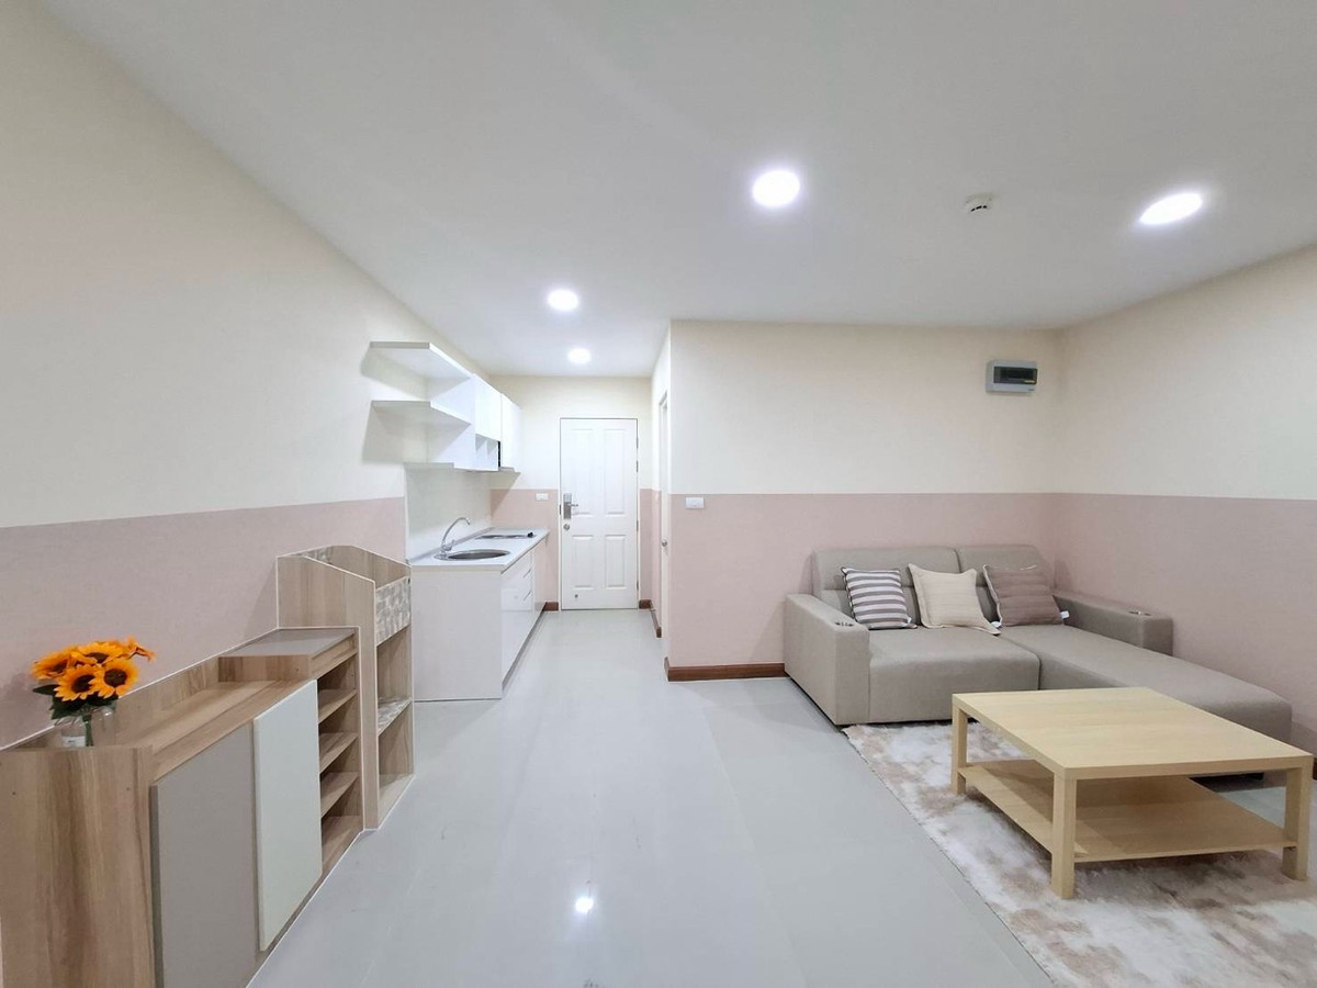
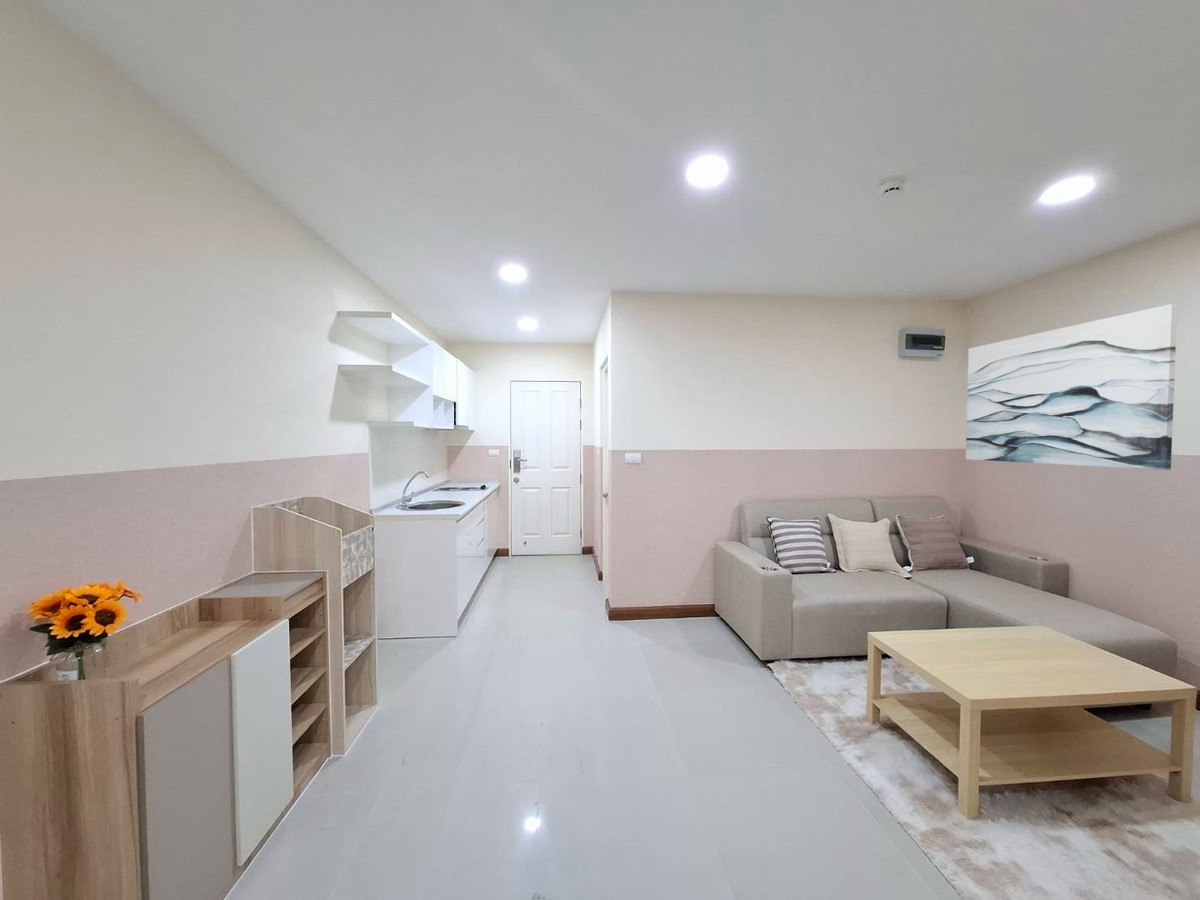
+ wall art [965,303,1178,471]
